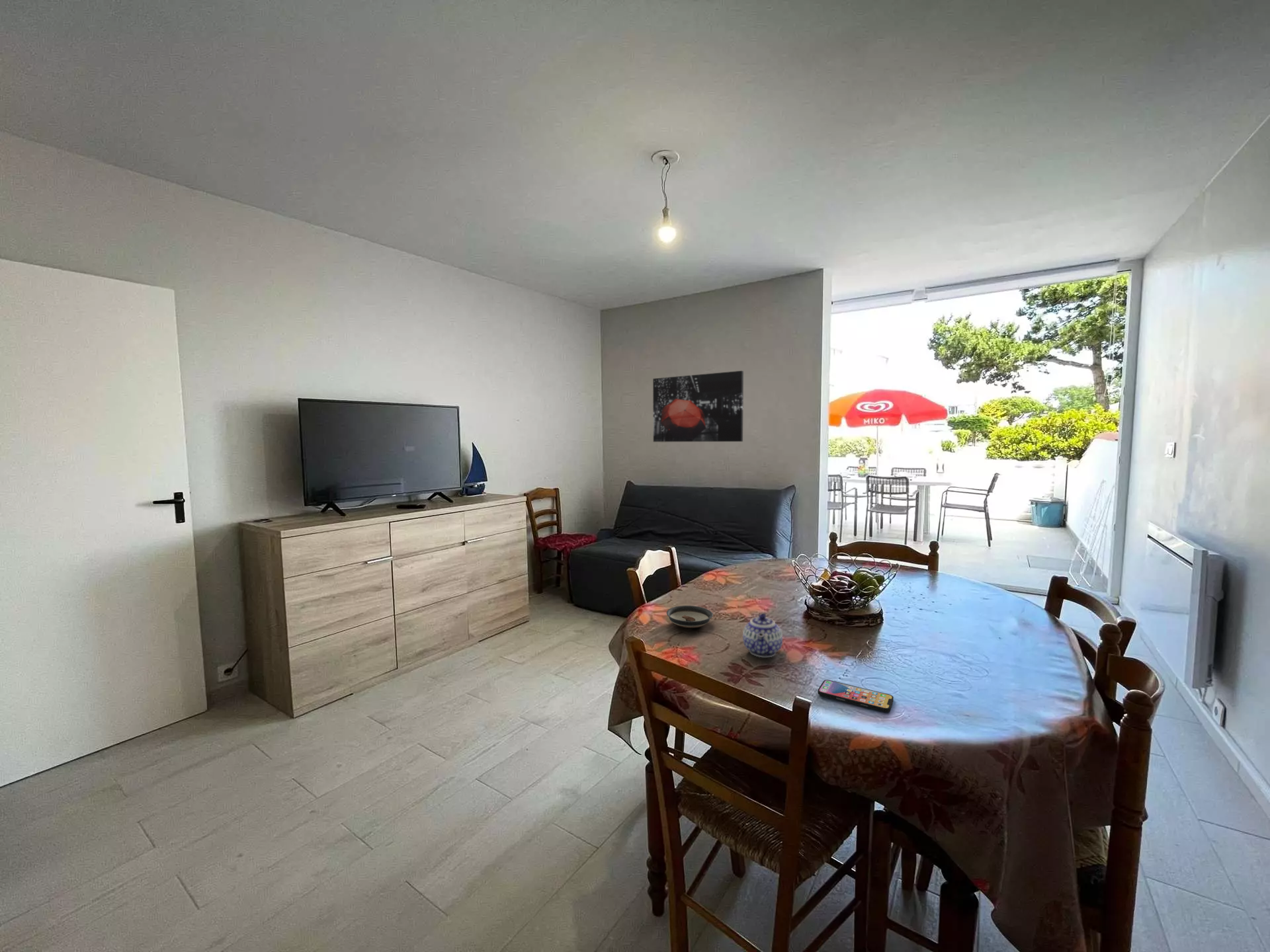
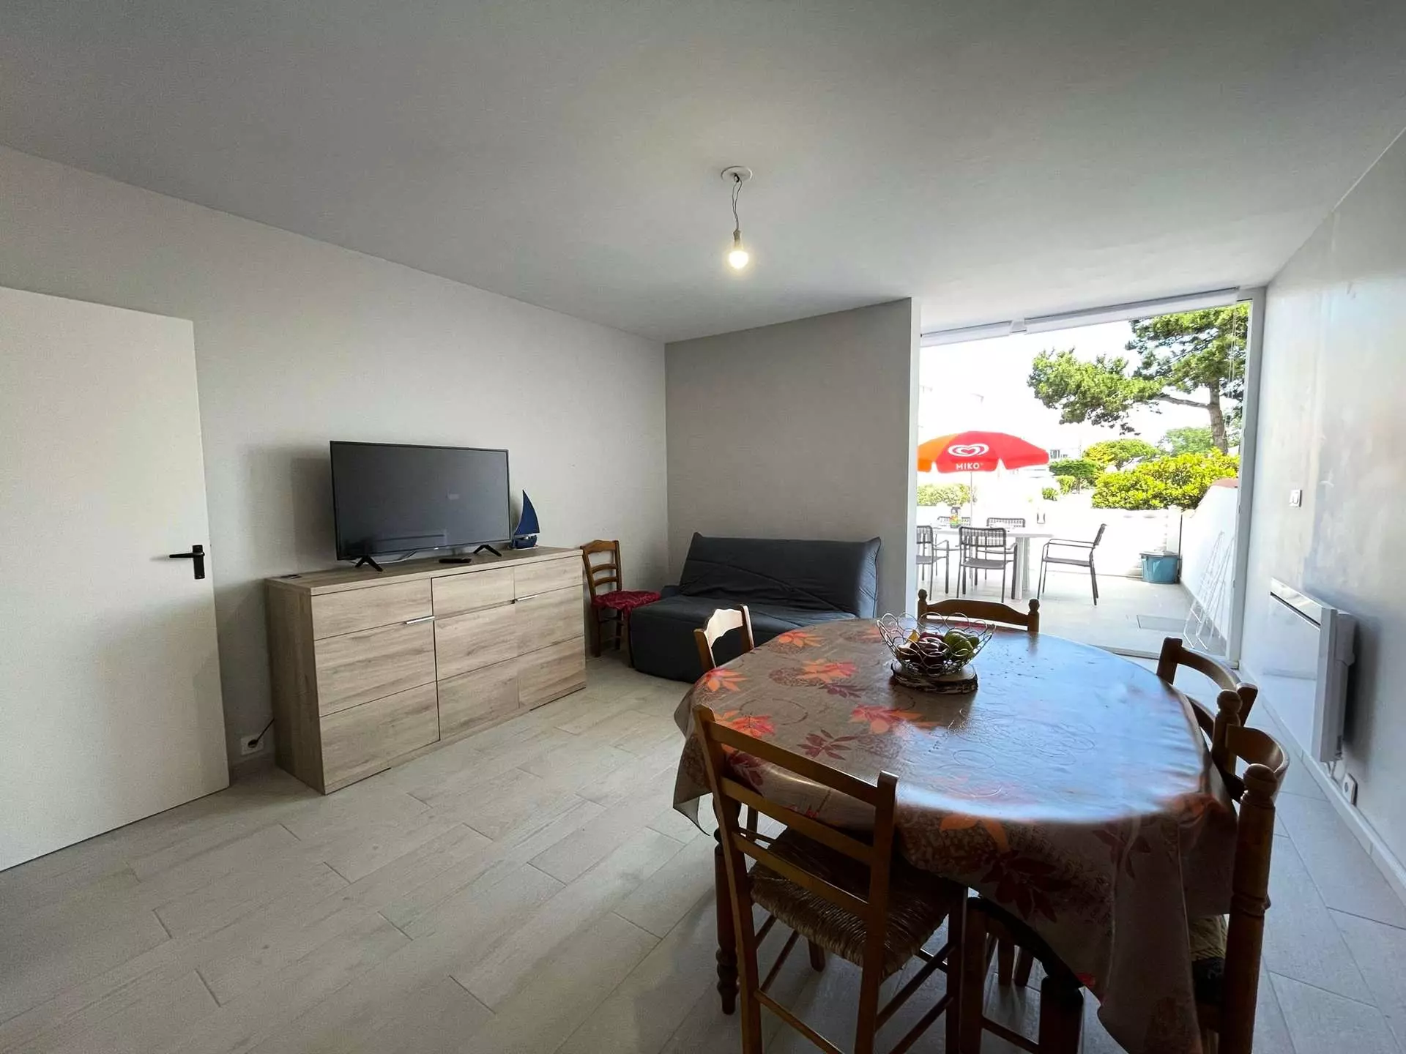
- teapot [742,612,783,658]
- wall art [652,370,744,442]
- smartphone [818,679,894,713]
- saucer [666,605,714,629]
